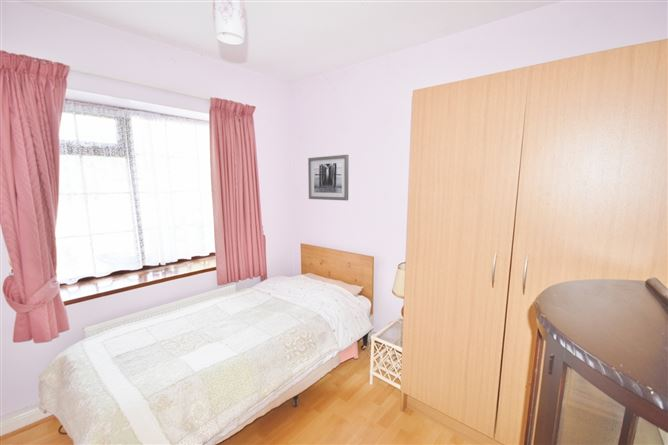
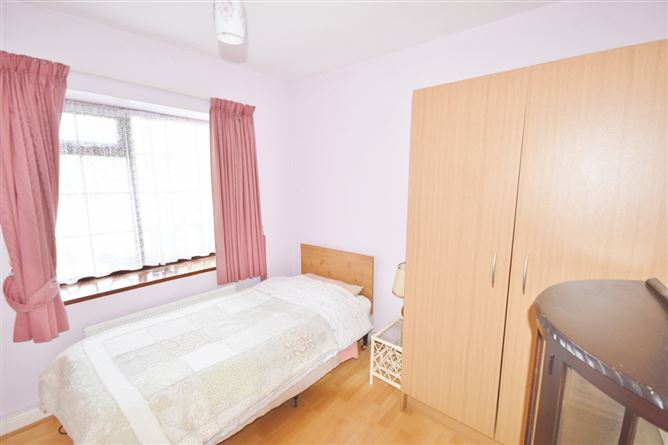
- wall art [307,154,350,201]
